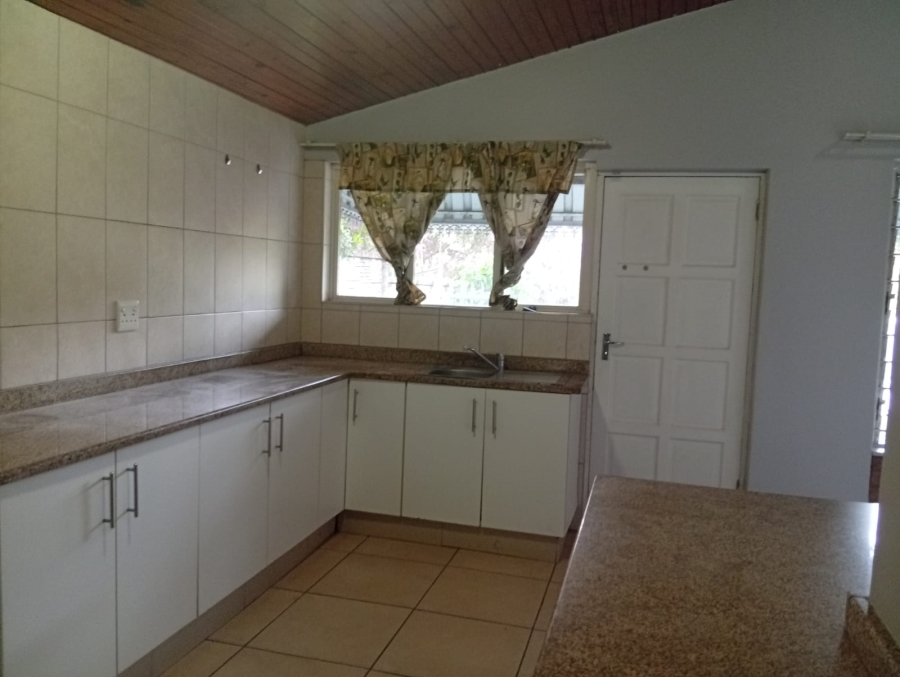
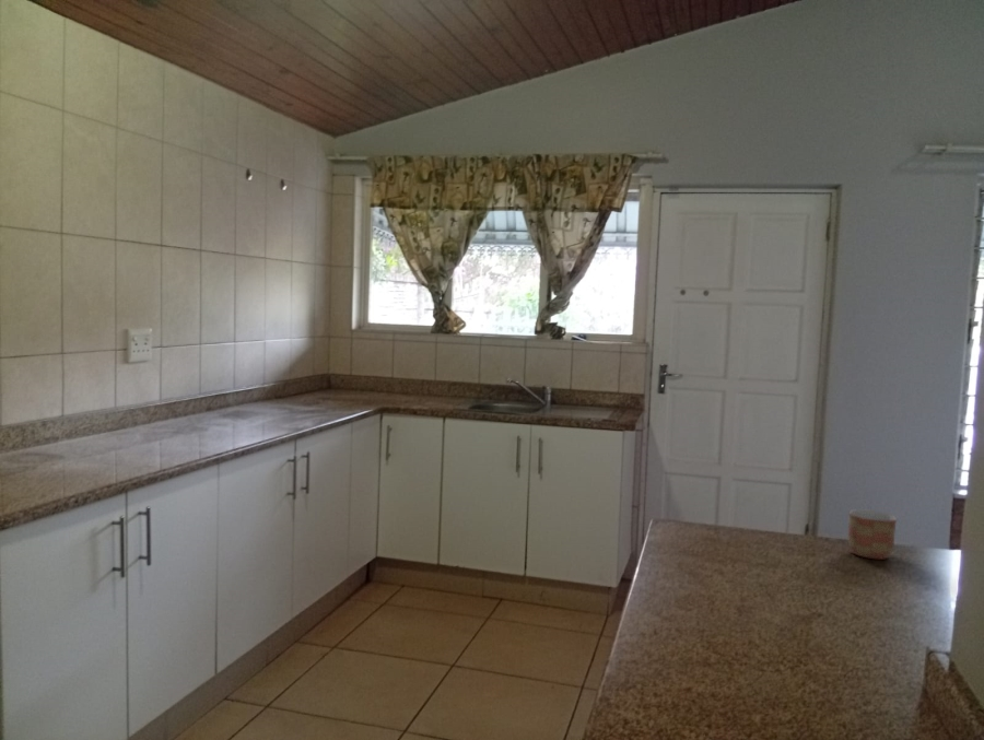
+ mug [847,508,898,560]
